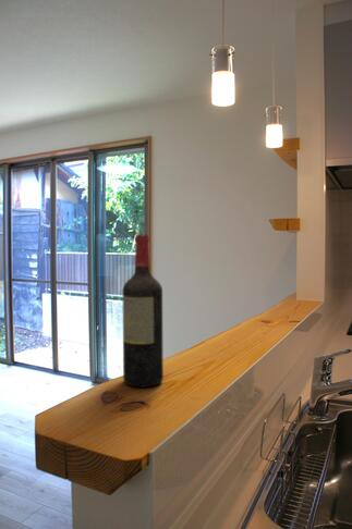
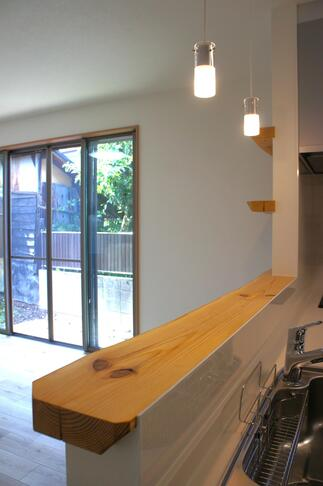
- wine bottle [122,234,165,387]
